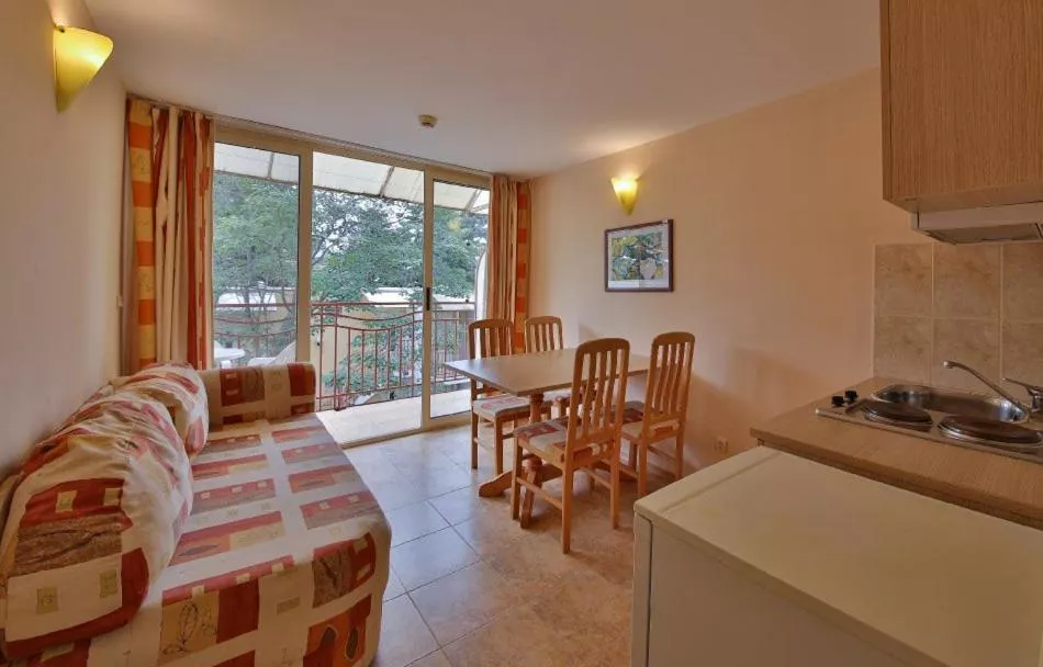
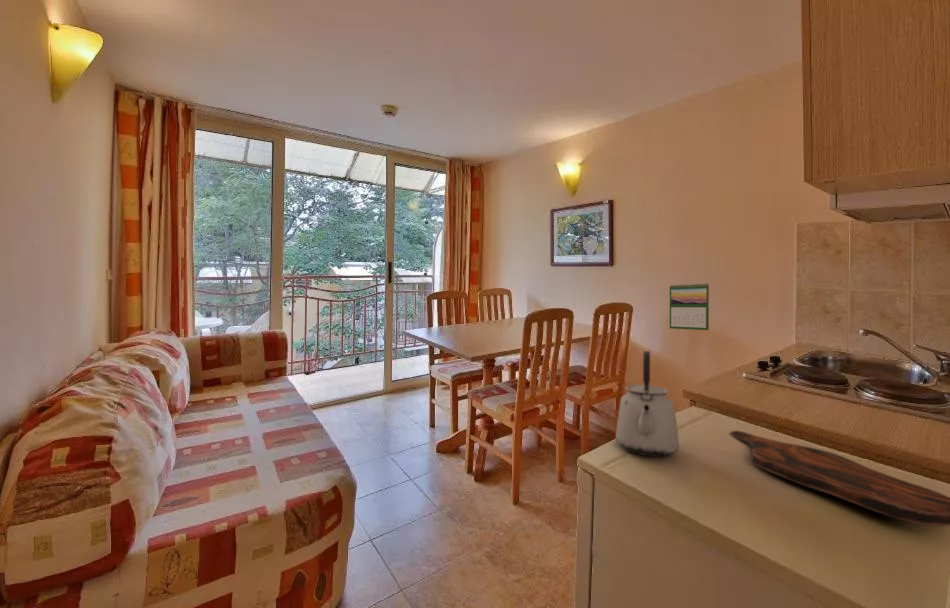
+ kettle [615,350,680,458]
+ cutting board [729,430,950,527]
+ calendar [669,282,710,331]
